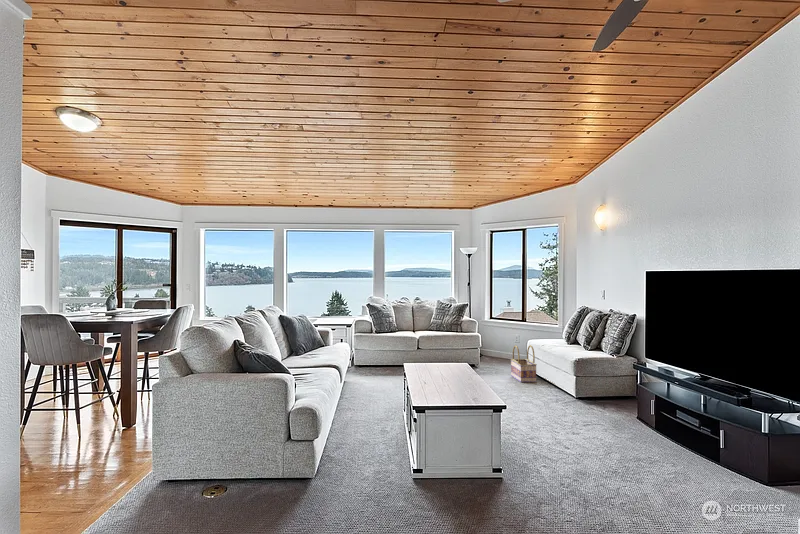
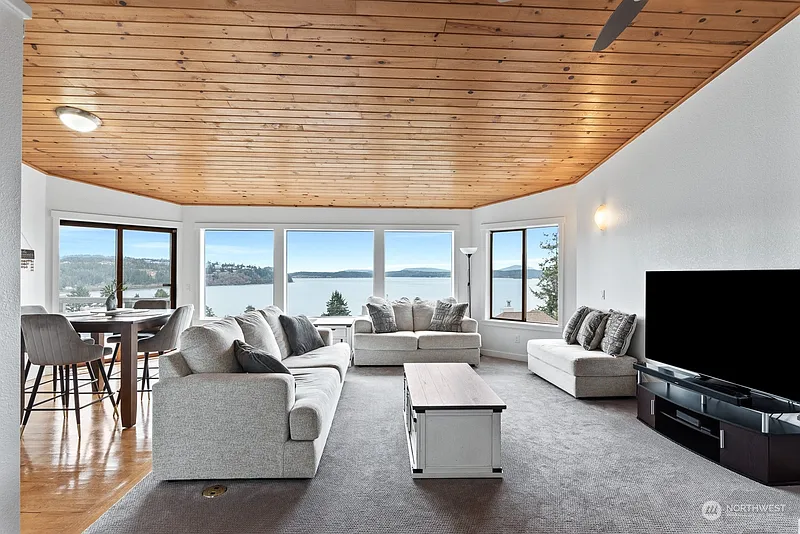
- basket [510,344,538,384]
